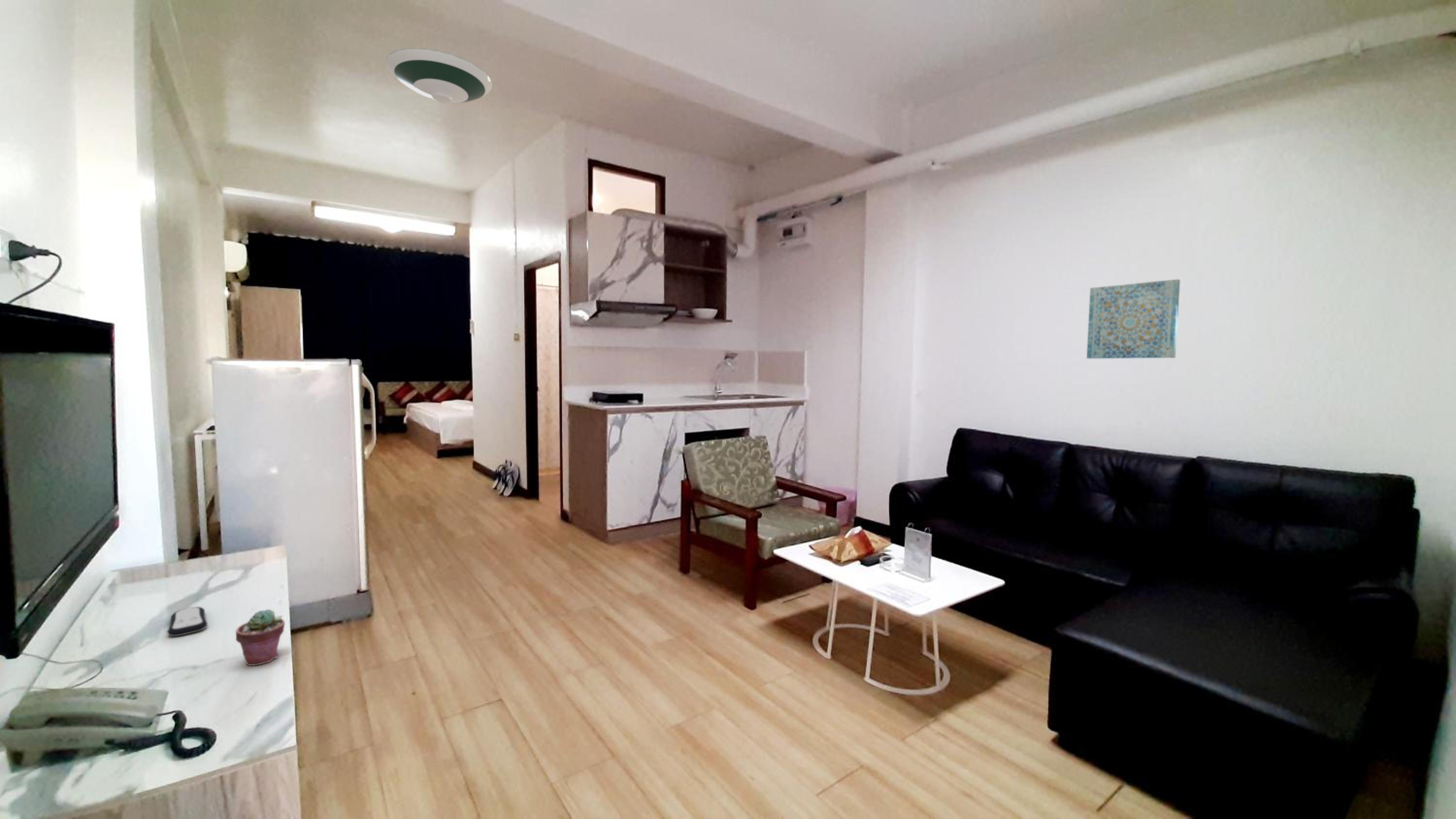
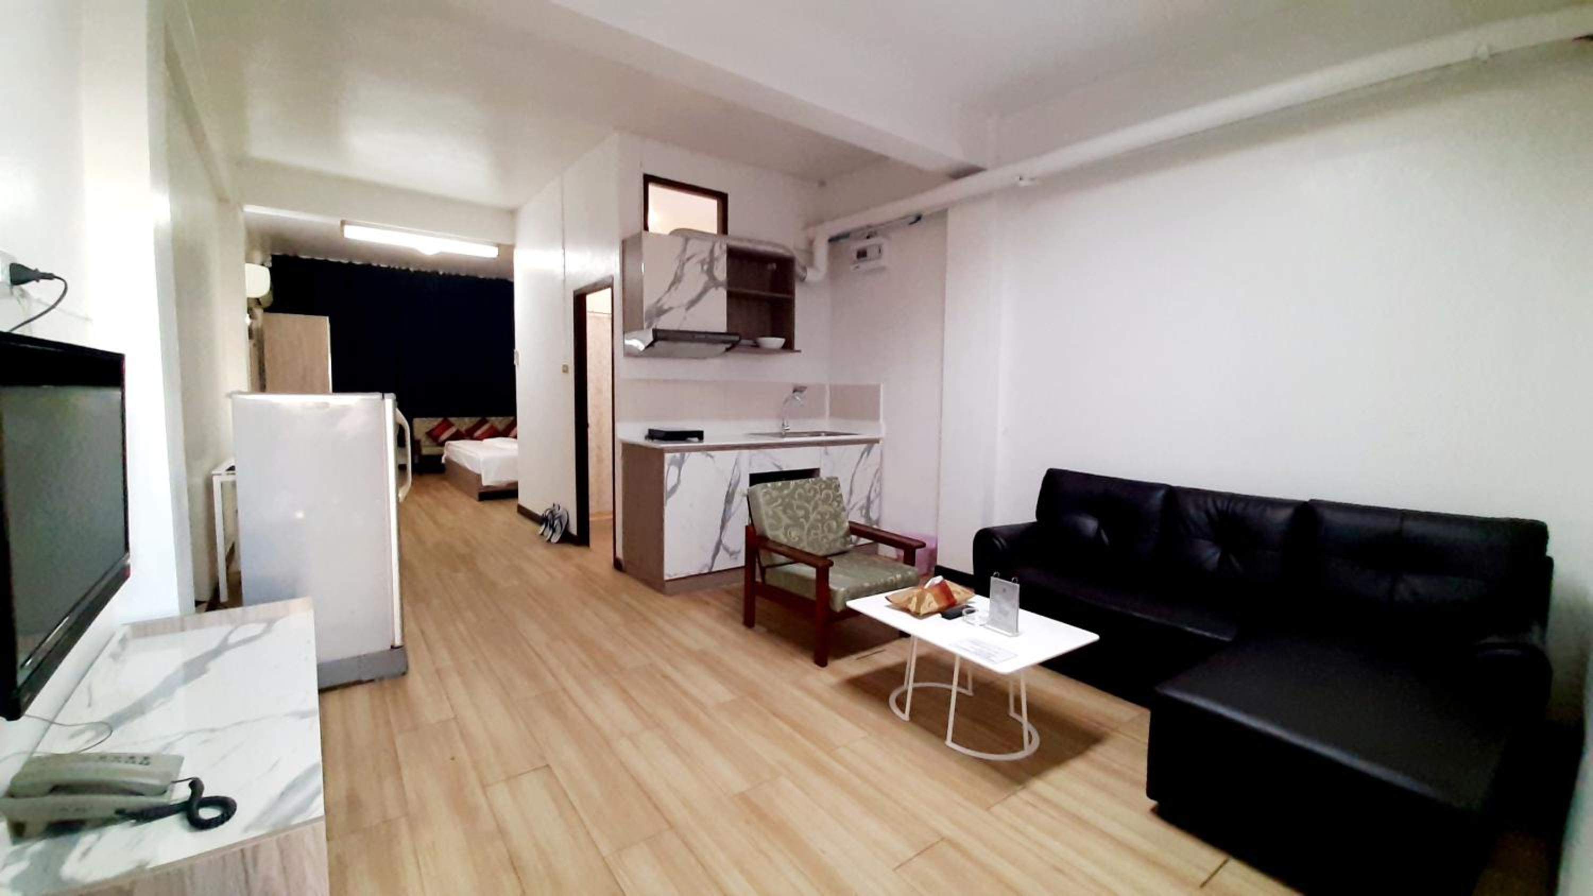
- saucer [385,48,493,104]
- wall art [1086,278,1181,360]
- potted succulent [235,609,285,666]
- remote control [167,606,208,637]
